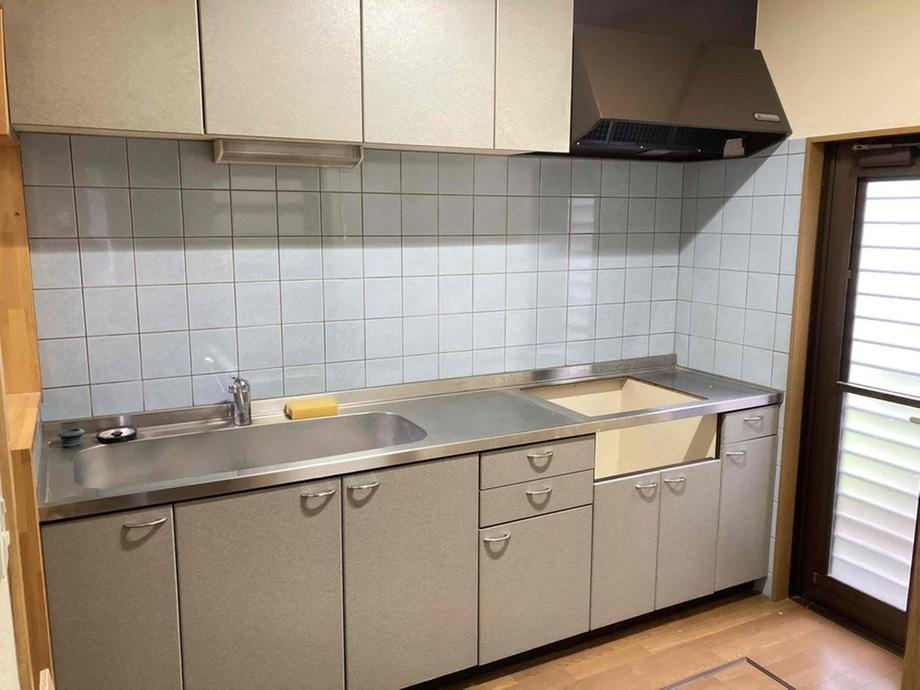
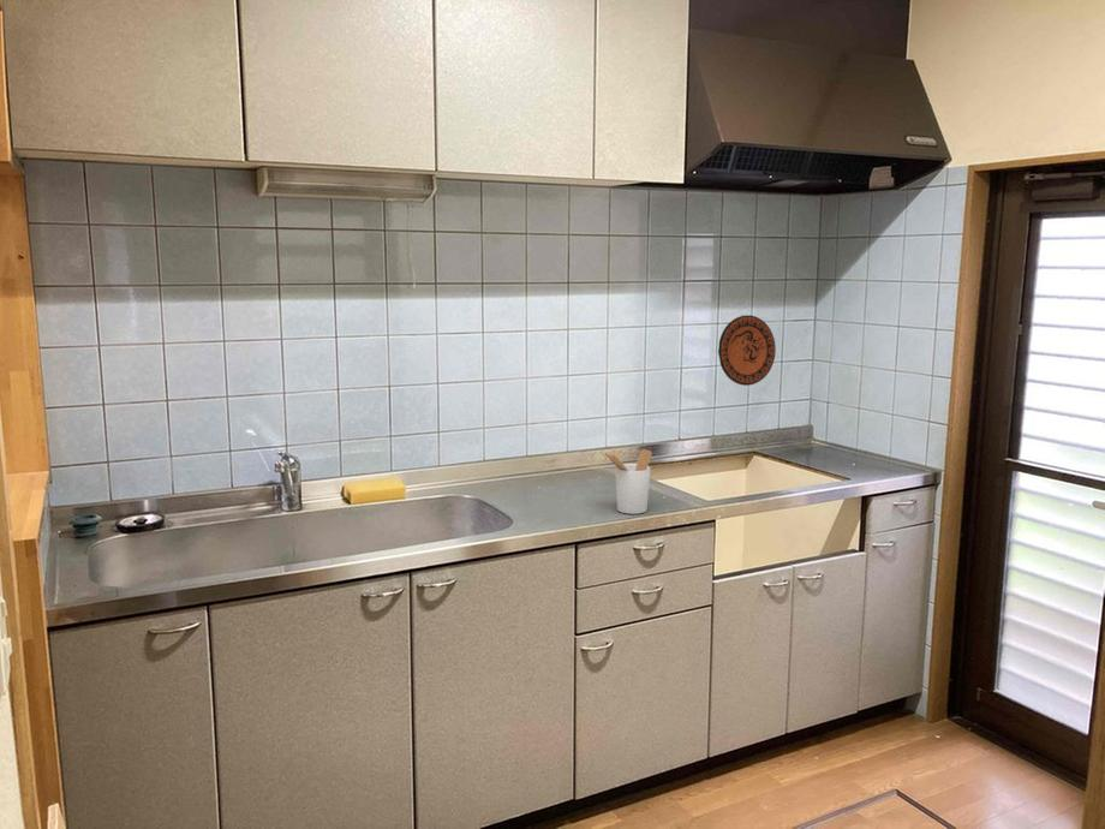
+ utensil holder [604,448,653,515]
+ decorative plate [717,314,777,387]
